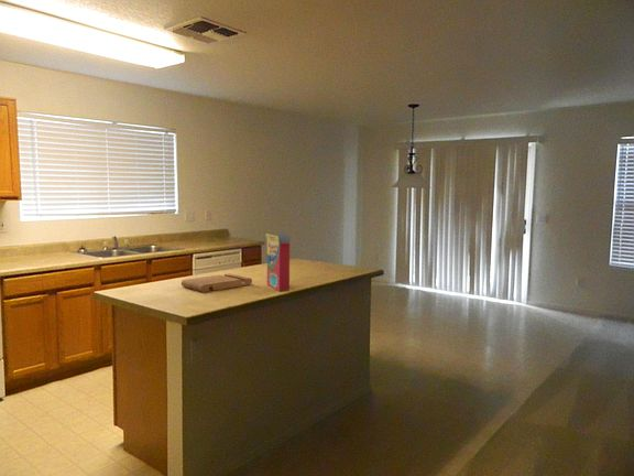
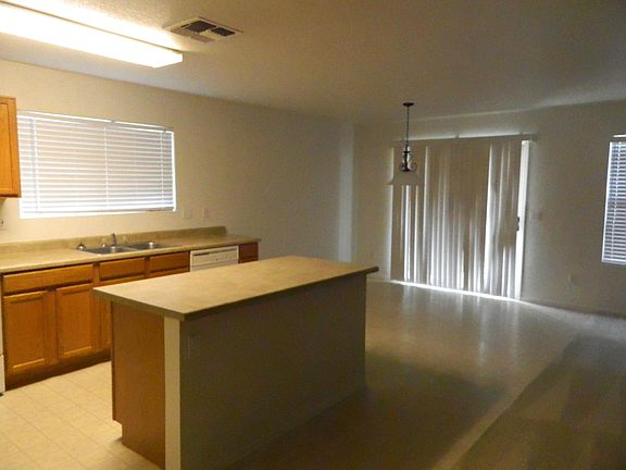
- cereal box [265,231,292,292]
- cutting board [181,272,253,293]
